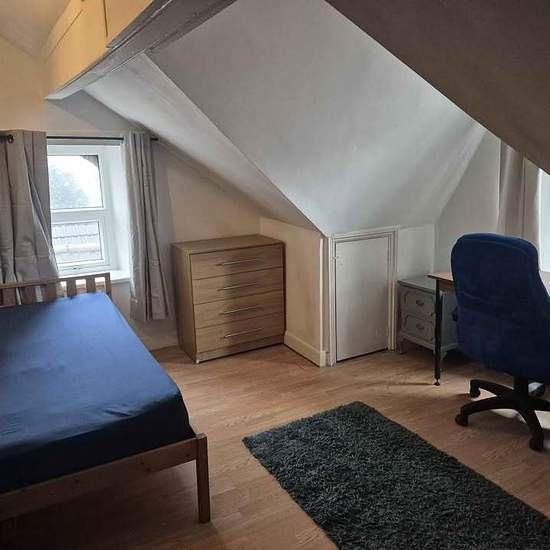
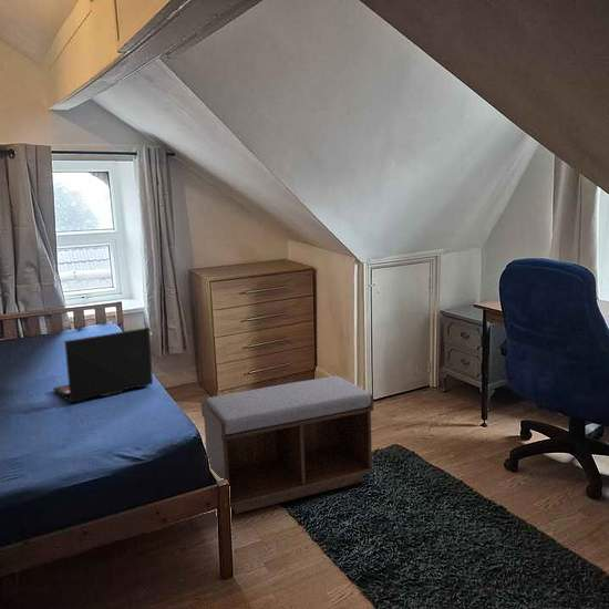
+ bench [199,375,375,515]
+ laptop [52,327,154,403]
